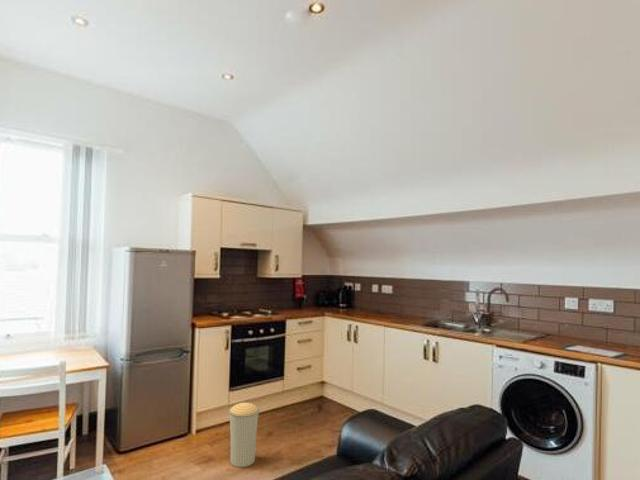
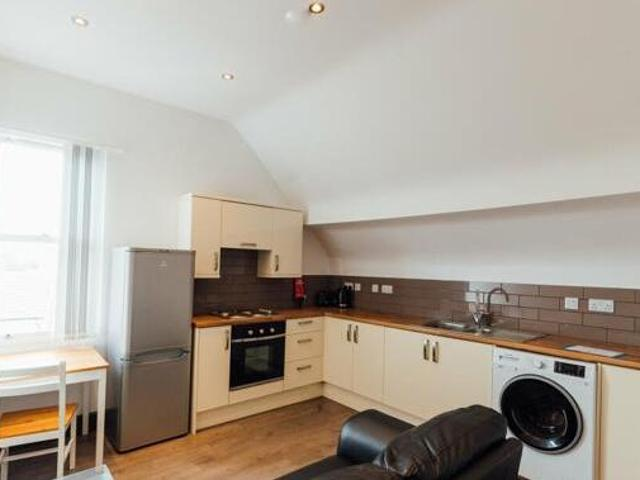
- trash can [228,402,260,468]
